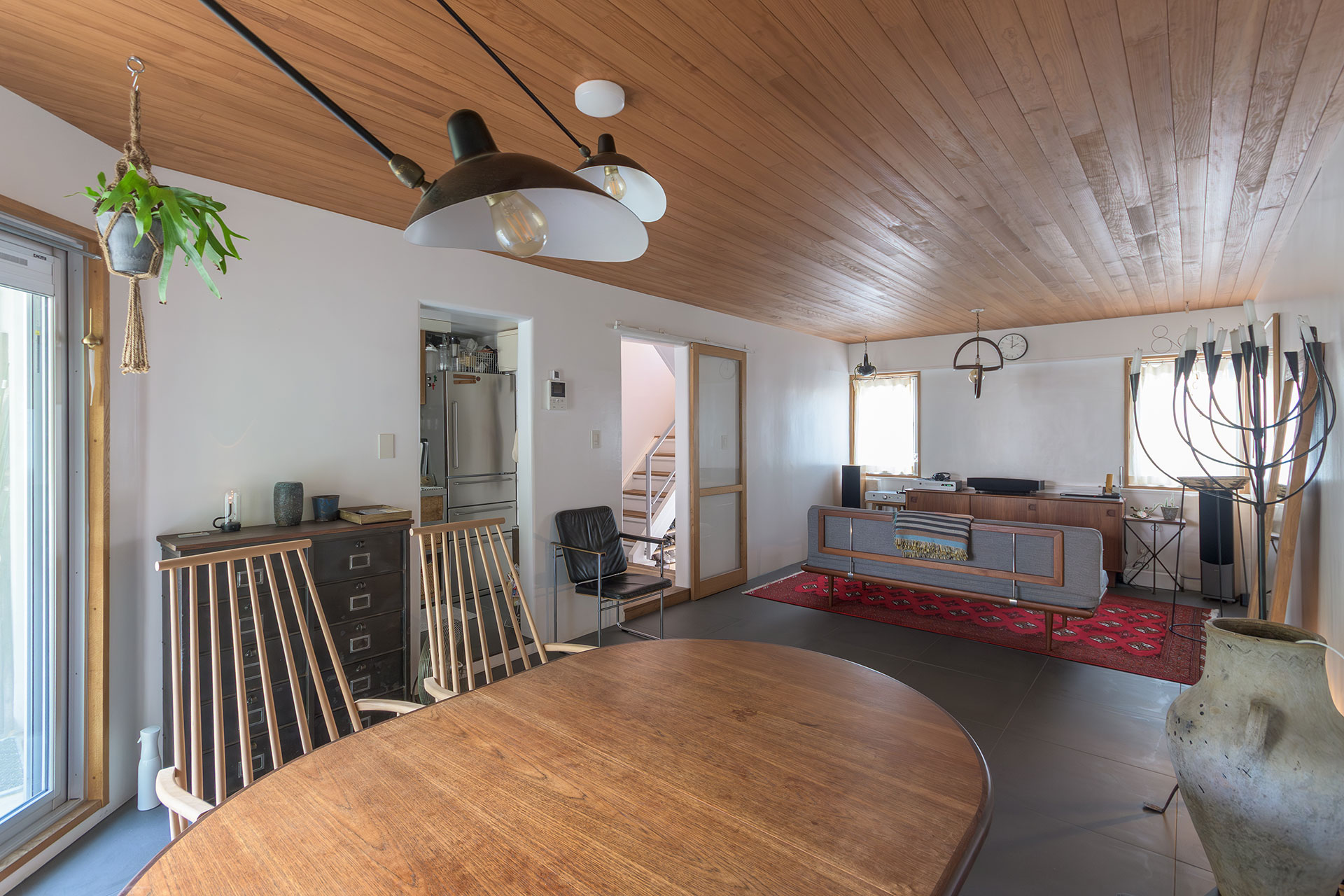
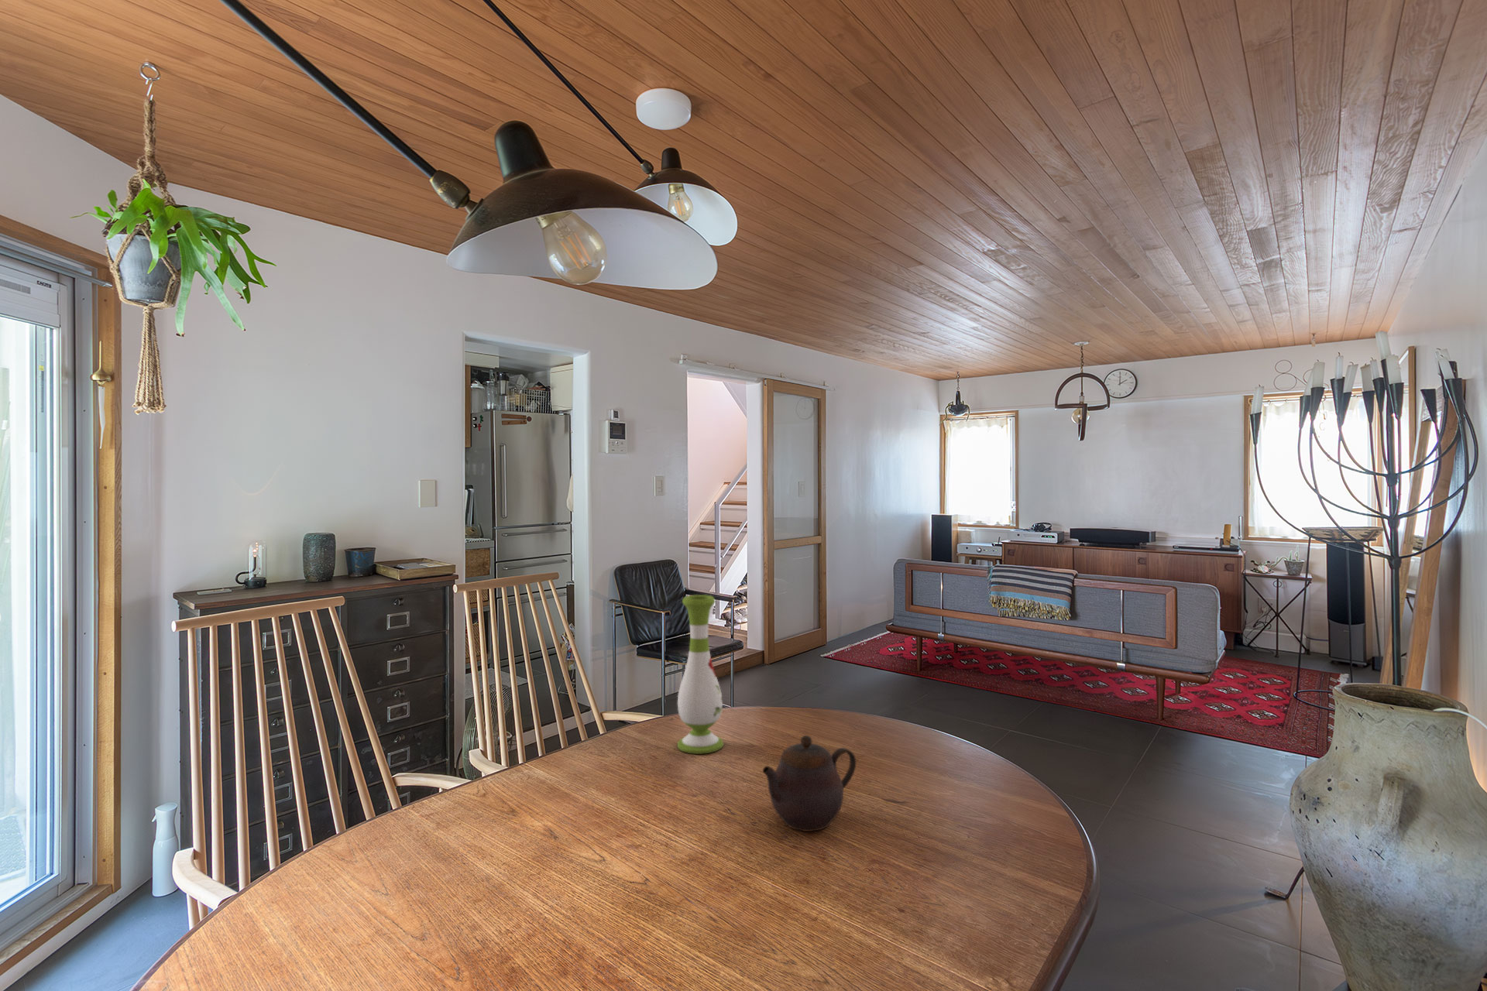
+ vase [676,594,725,754]
+ teapot [762,734,856,832]
